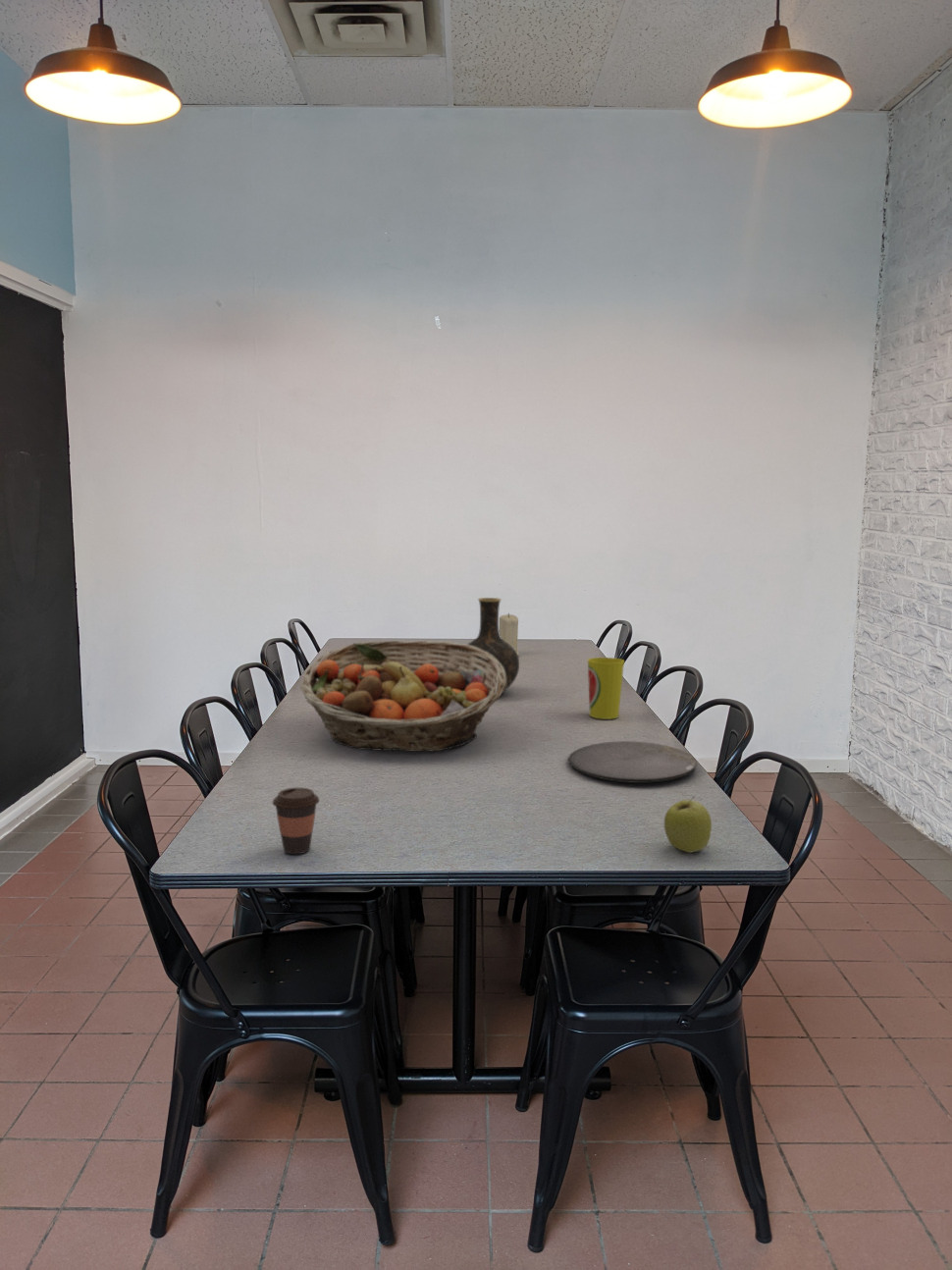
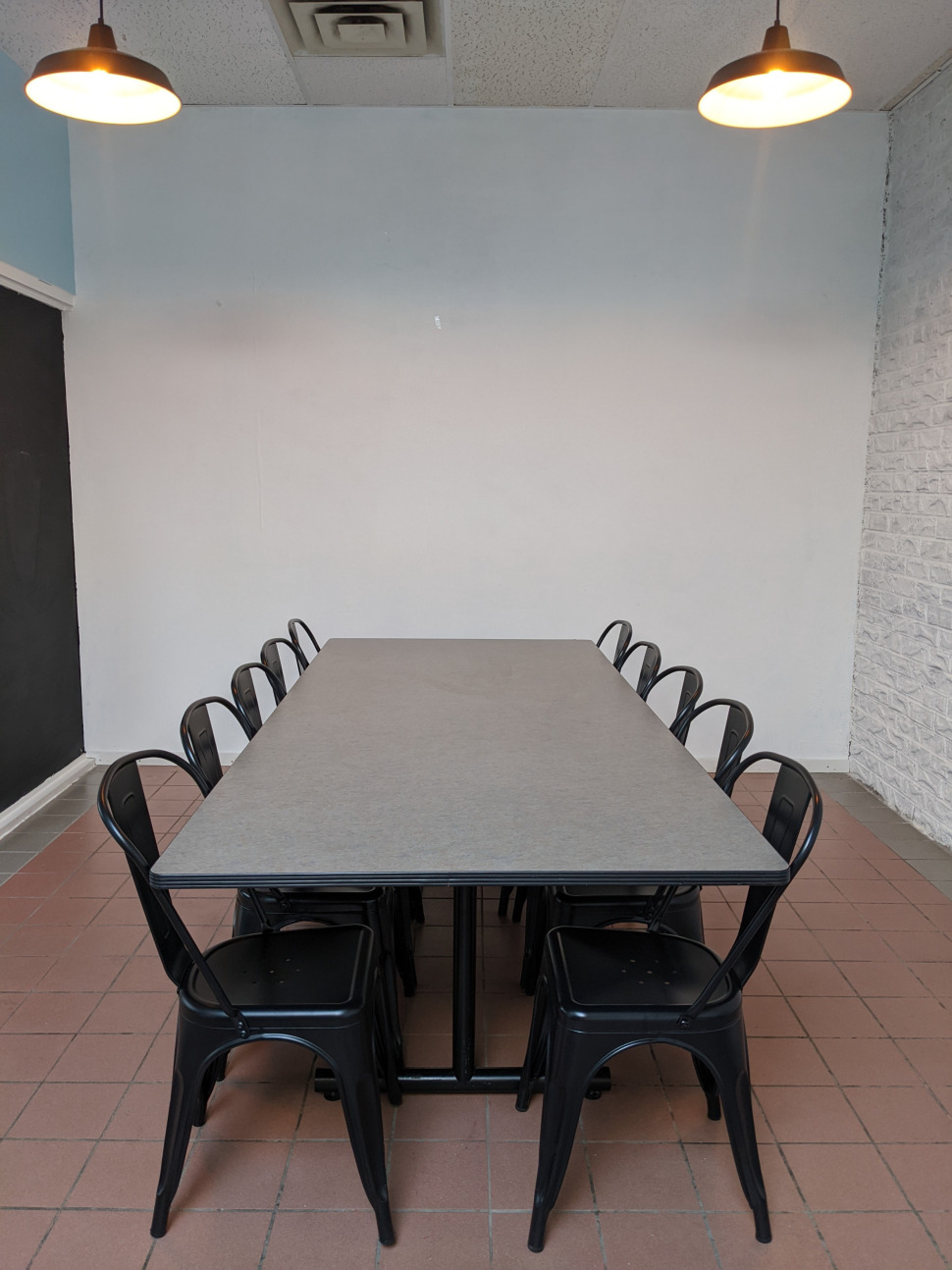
- cup [587,657,625,720]
- candle [499,612,520,656]
- apple [663,796,713,854]
- vase [461,597,520,694]
- plate [567,740,698,784]
- coffee cup [272,787,320,855]
- fruit basket [299,640,506,753]
